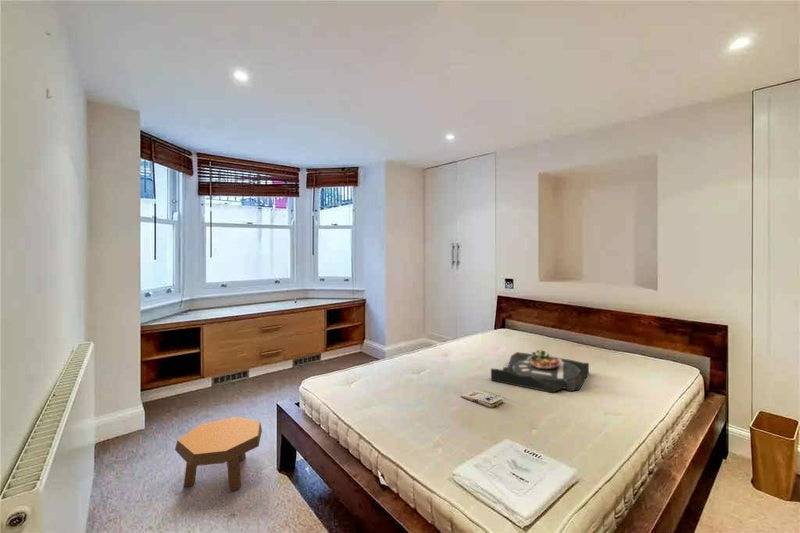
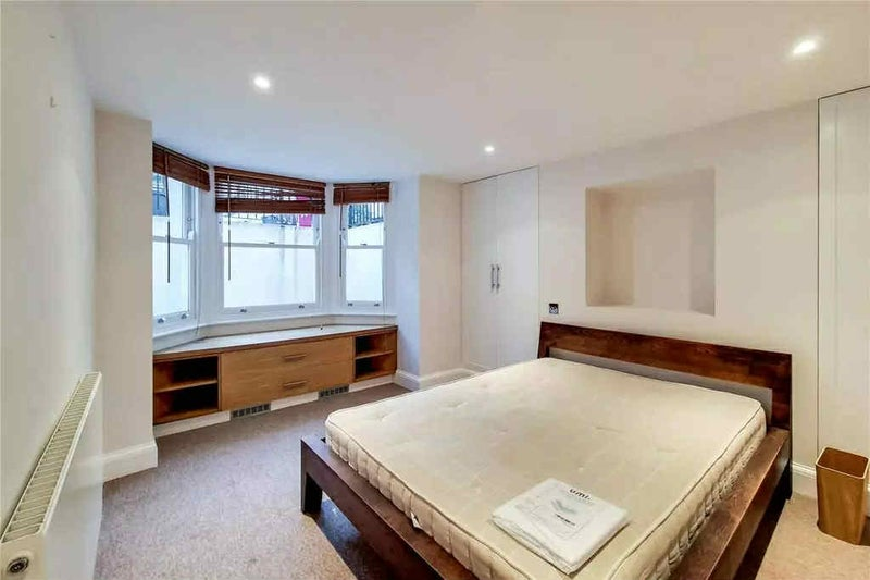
- paperback book [460,389,504,409]
- footstool [174,416,263,492]
- serving tray [490,349,590,394]
